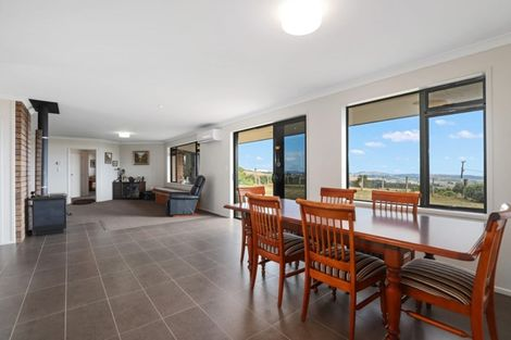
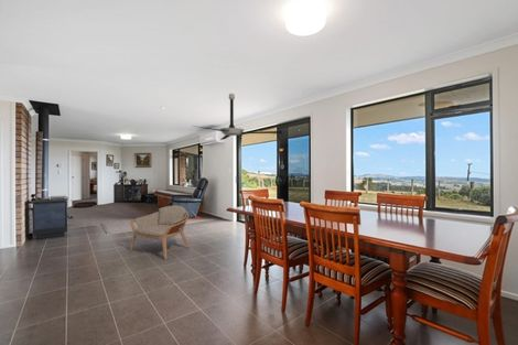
+ armchair [129,204,191,261]
+ ceiling fan [192,93,283,141]
